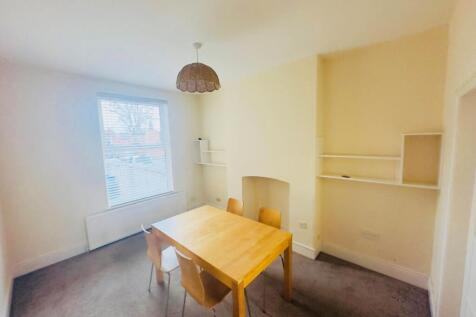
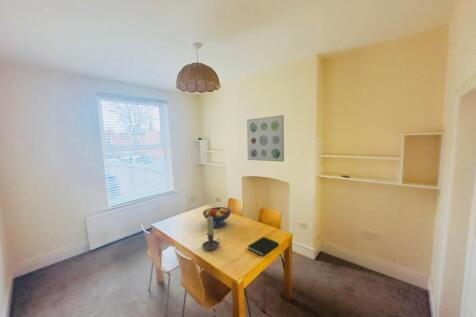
+ wall art [246,114,285,163]
+ candle holder [202,216,221,251]
+ fruit bowl [202,206,232,229]
+ book [247,236,280,258]
